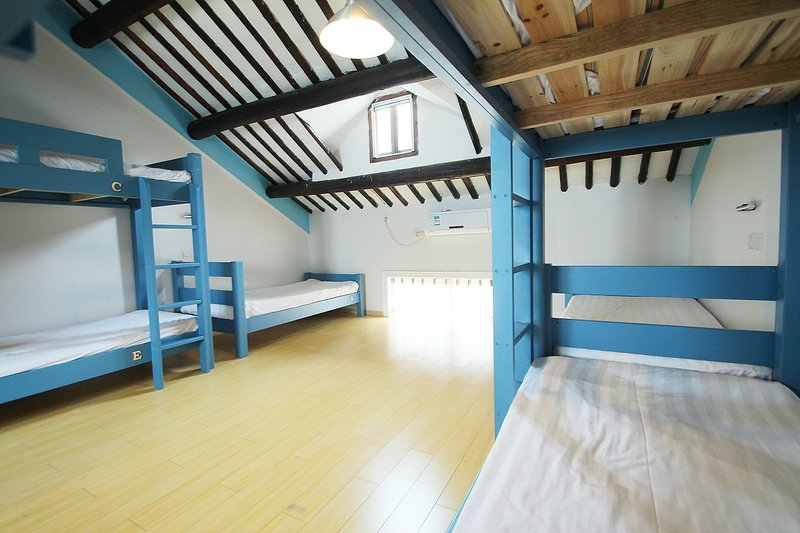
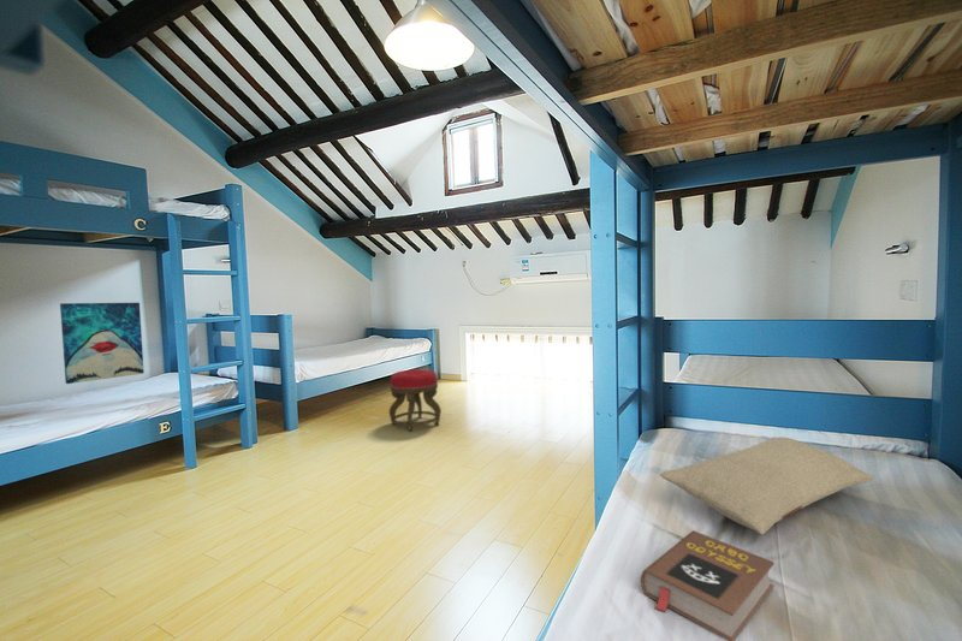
+ pillow [659,437,875,536]
+ stool [388,368,443,432]
+ wall art [59,302,146,385]
+ book [640,529,776,641]
